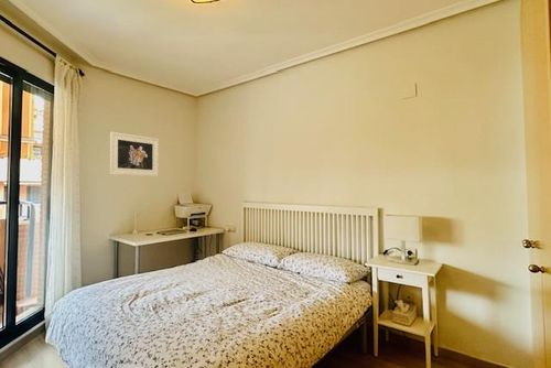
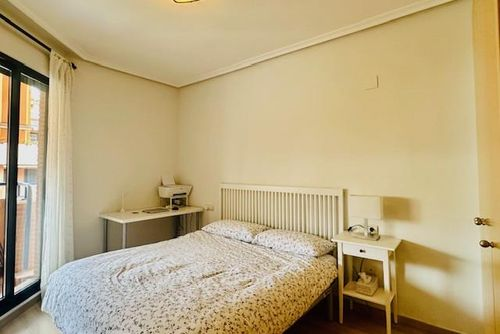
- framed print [109,131,160,177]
